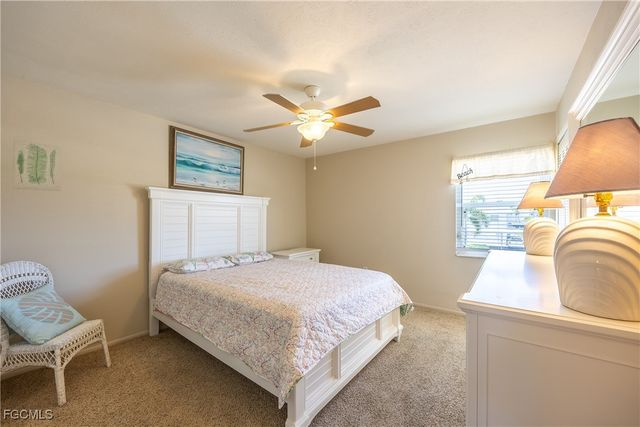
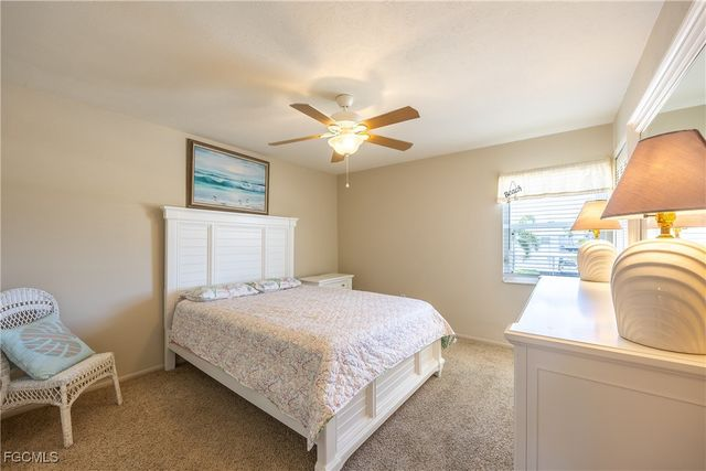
- wall art [12,139,62,192]
